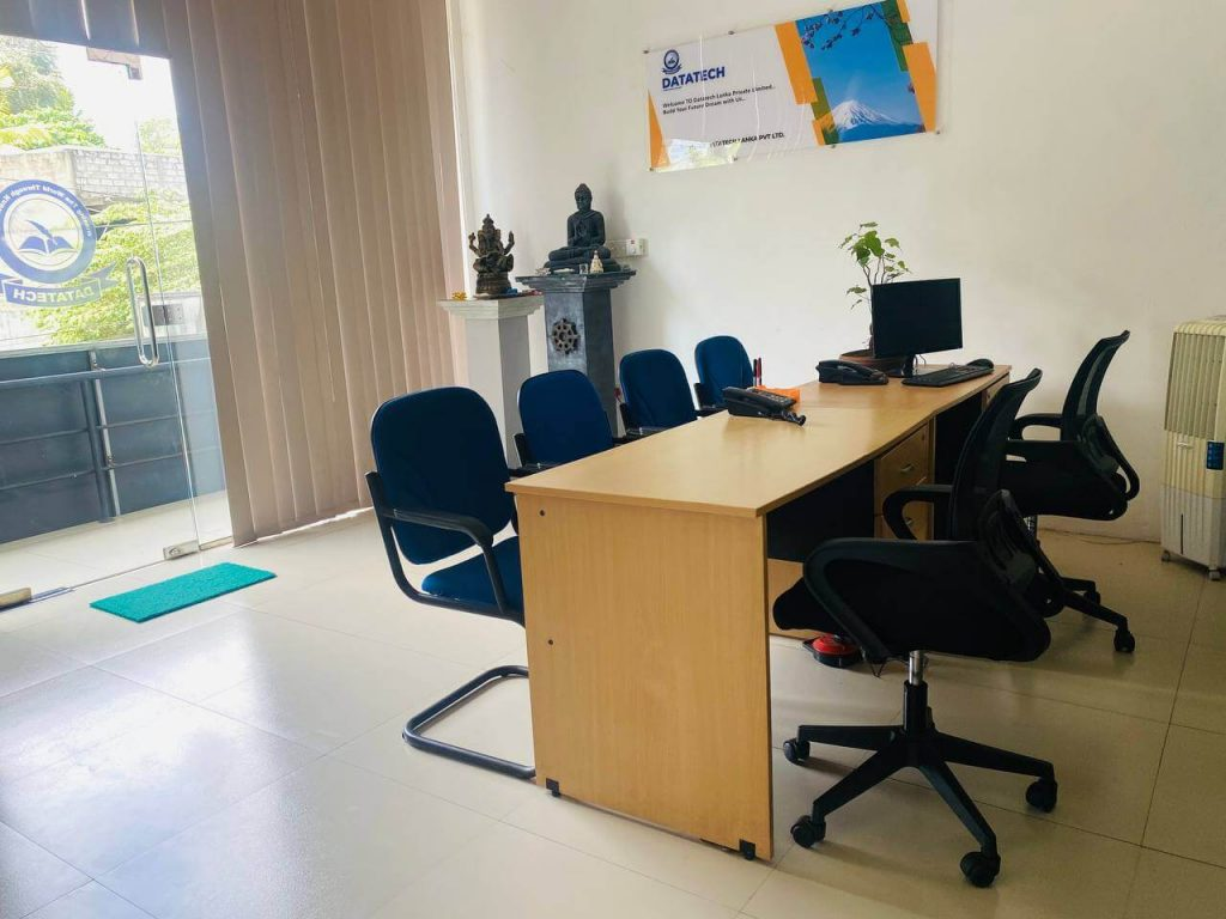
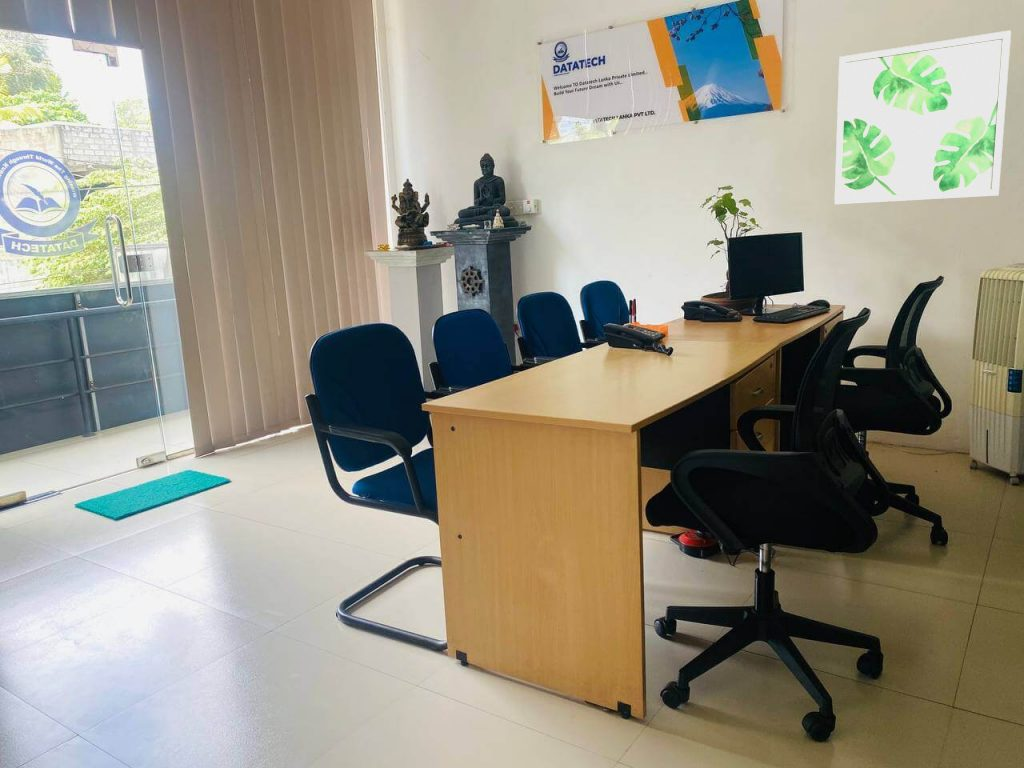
+ wall art [833,29,1012,206]
